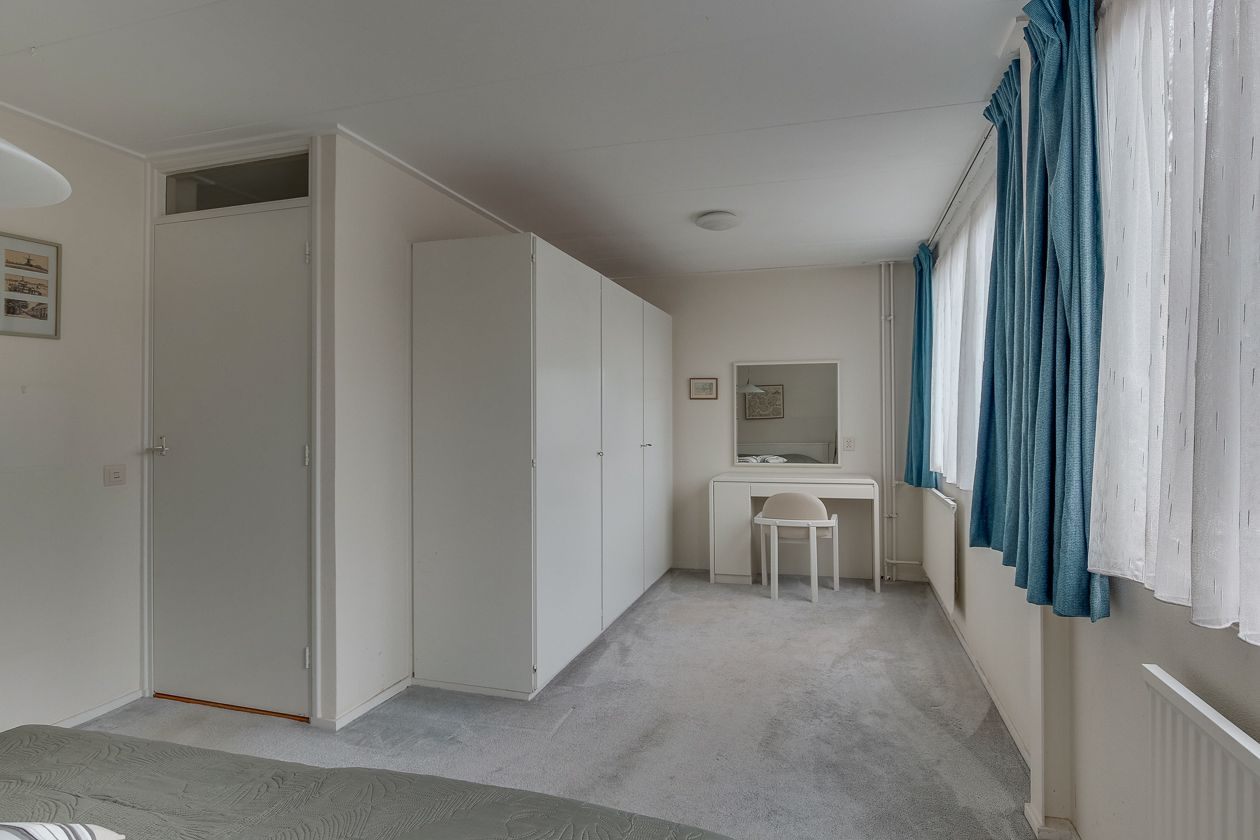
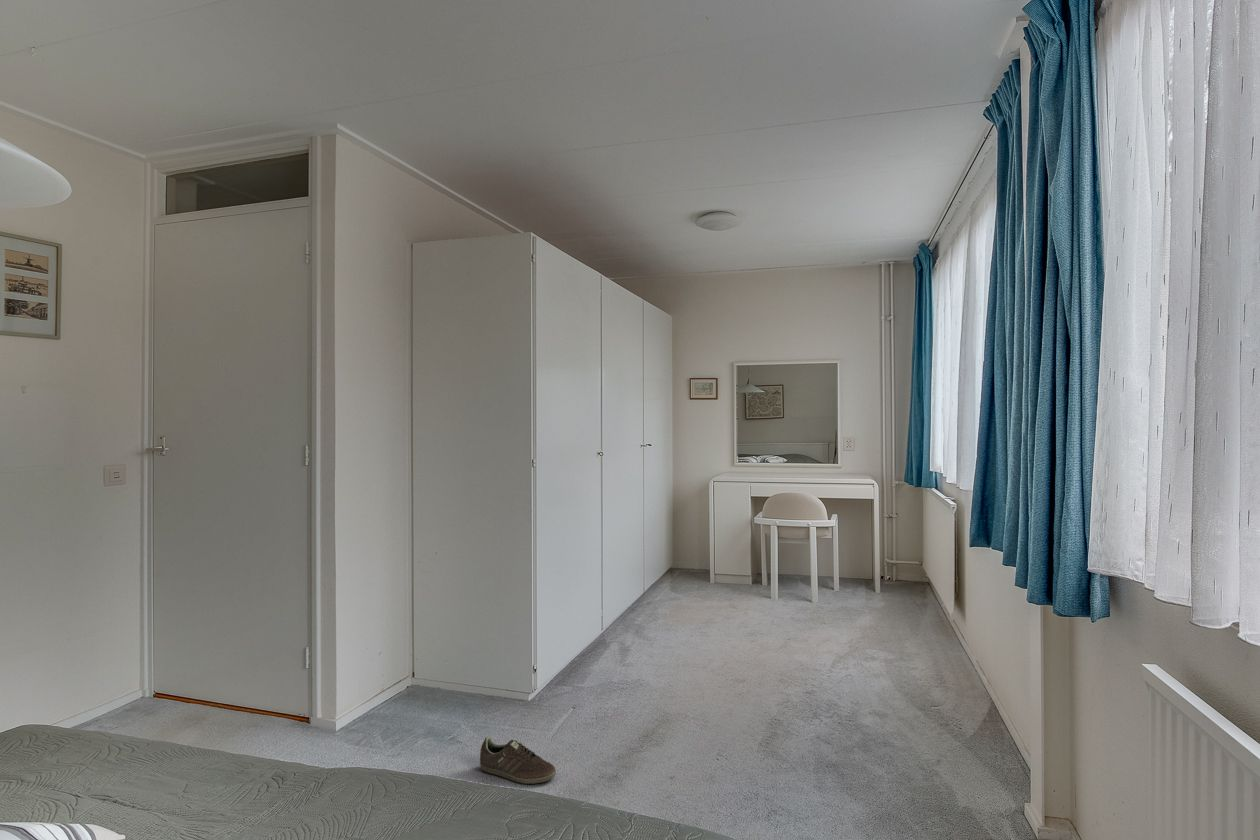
+ sneaker [479,735,557,785]
